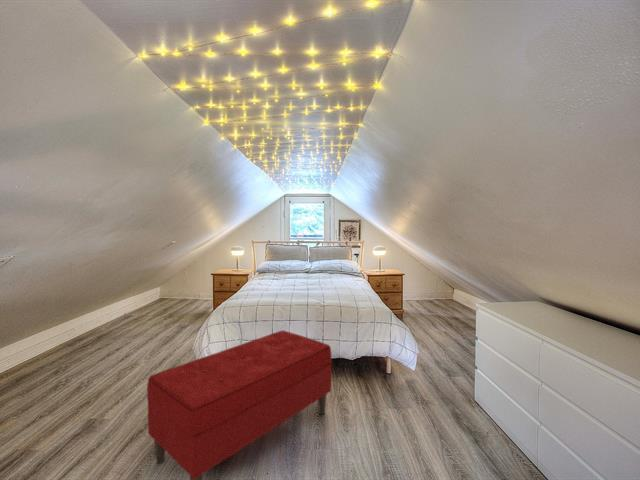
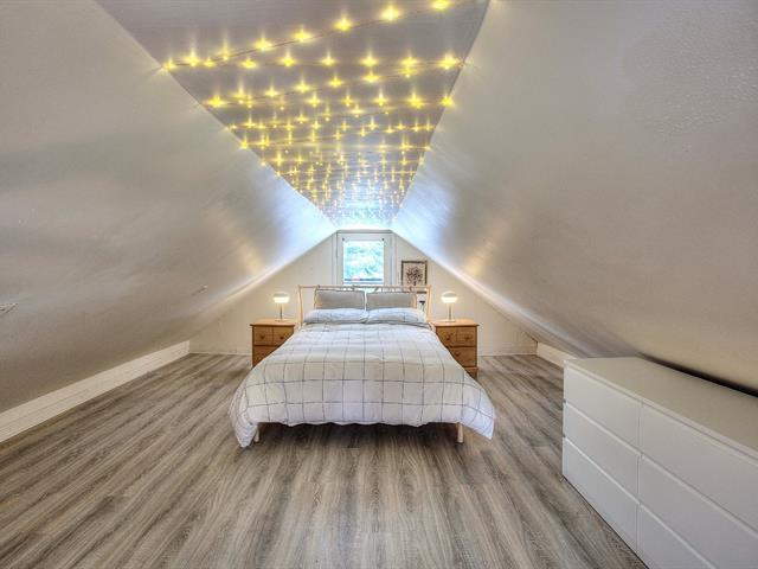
- bench [146,330,333,480]
